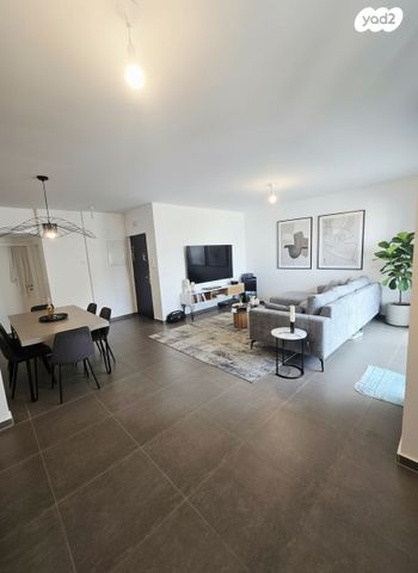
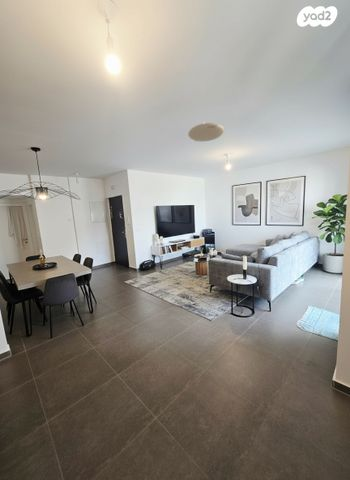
+ ceiling light [187,121,225,142]
